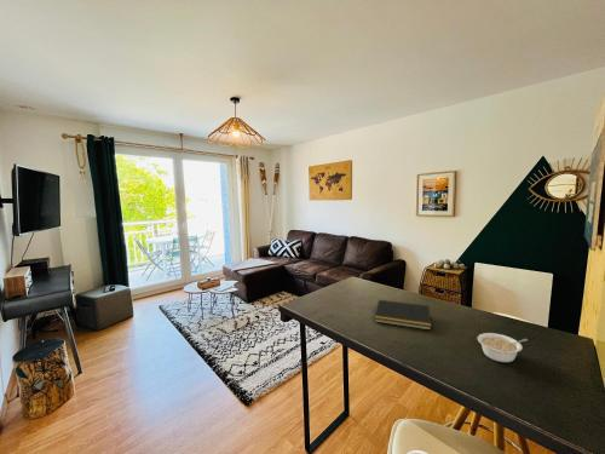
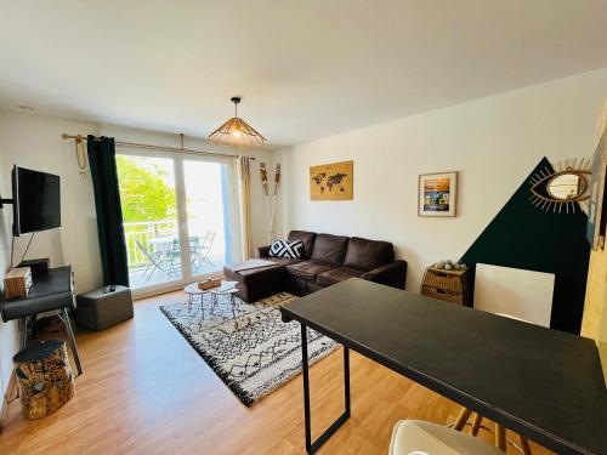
- legume [477,332,529,363]
- notepad [374,299,432,332]
